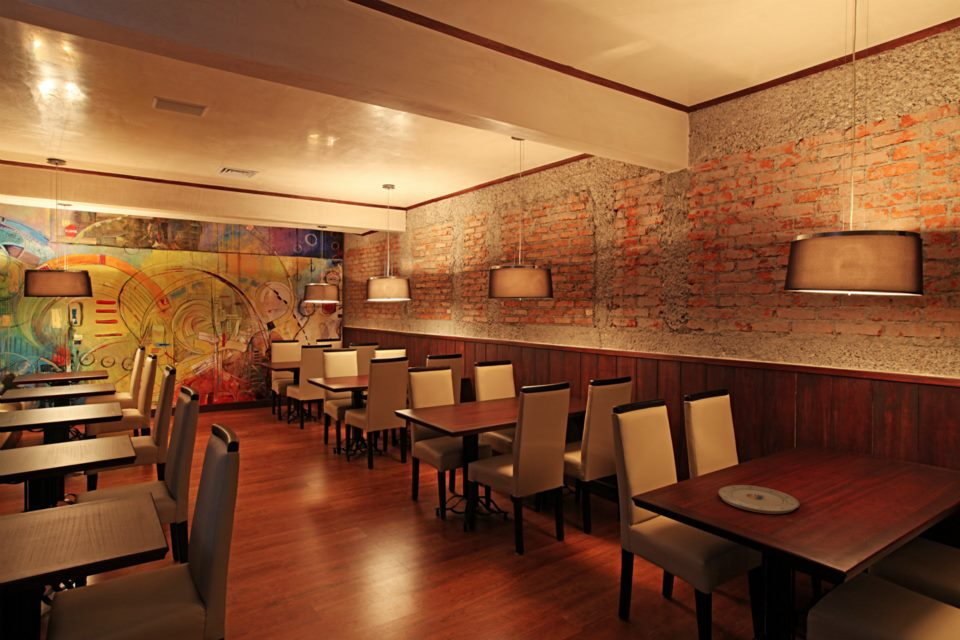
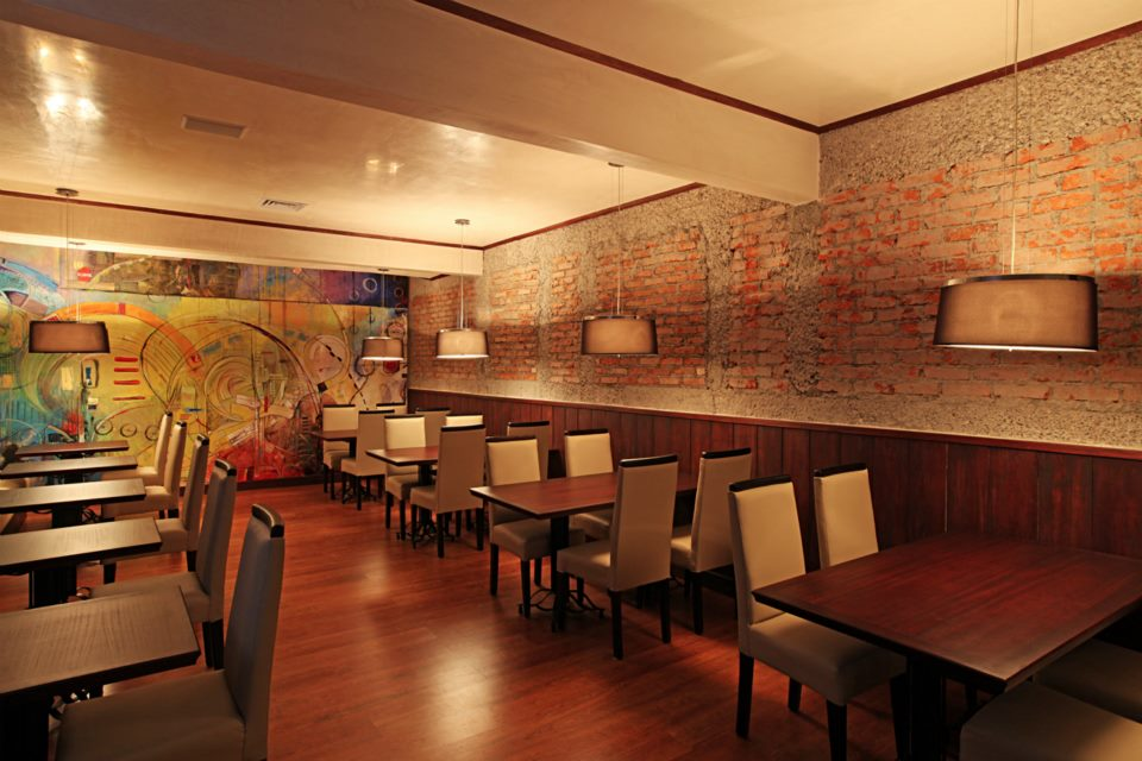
- plate [717,484,800,515]
